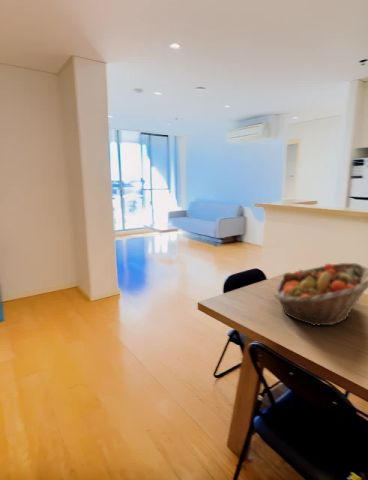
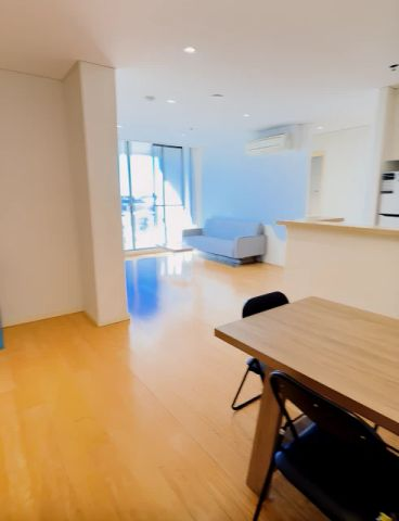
- fruit basket [273,262,368,327]
